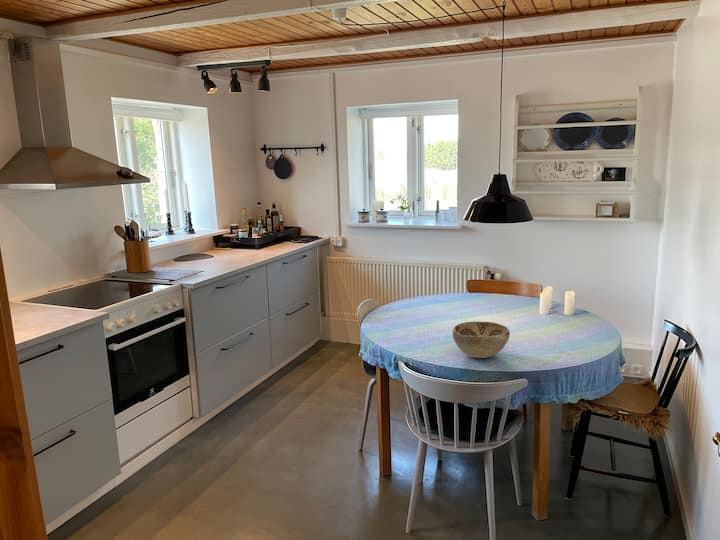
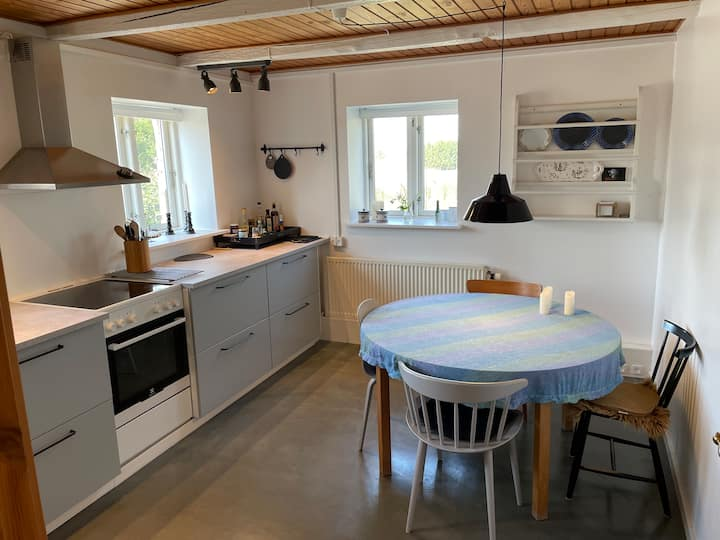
- decorative bowl [452,321,511,359]
